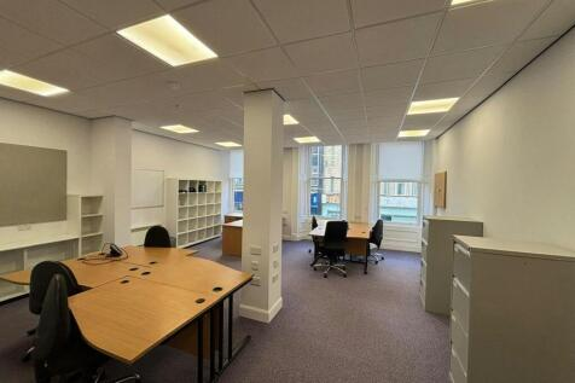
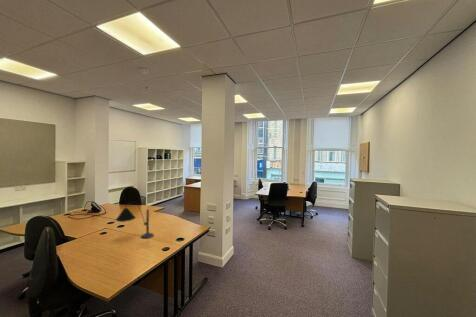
+ desk lamp [115,201,155,239]
